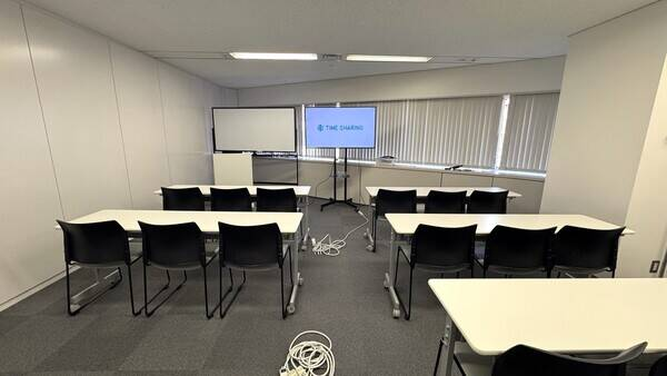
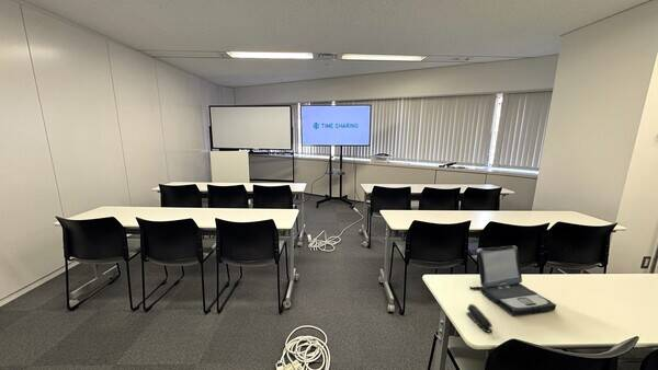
+ laptop [468,245,557,316]
+ stapler [466,303,494,333]
